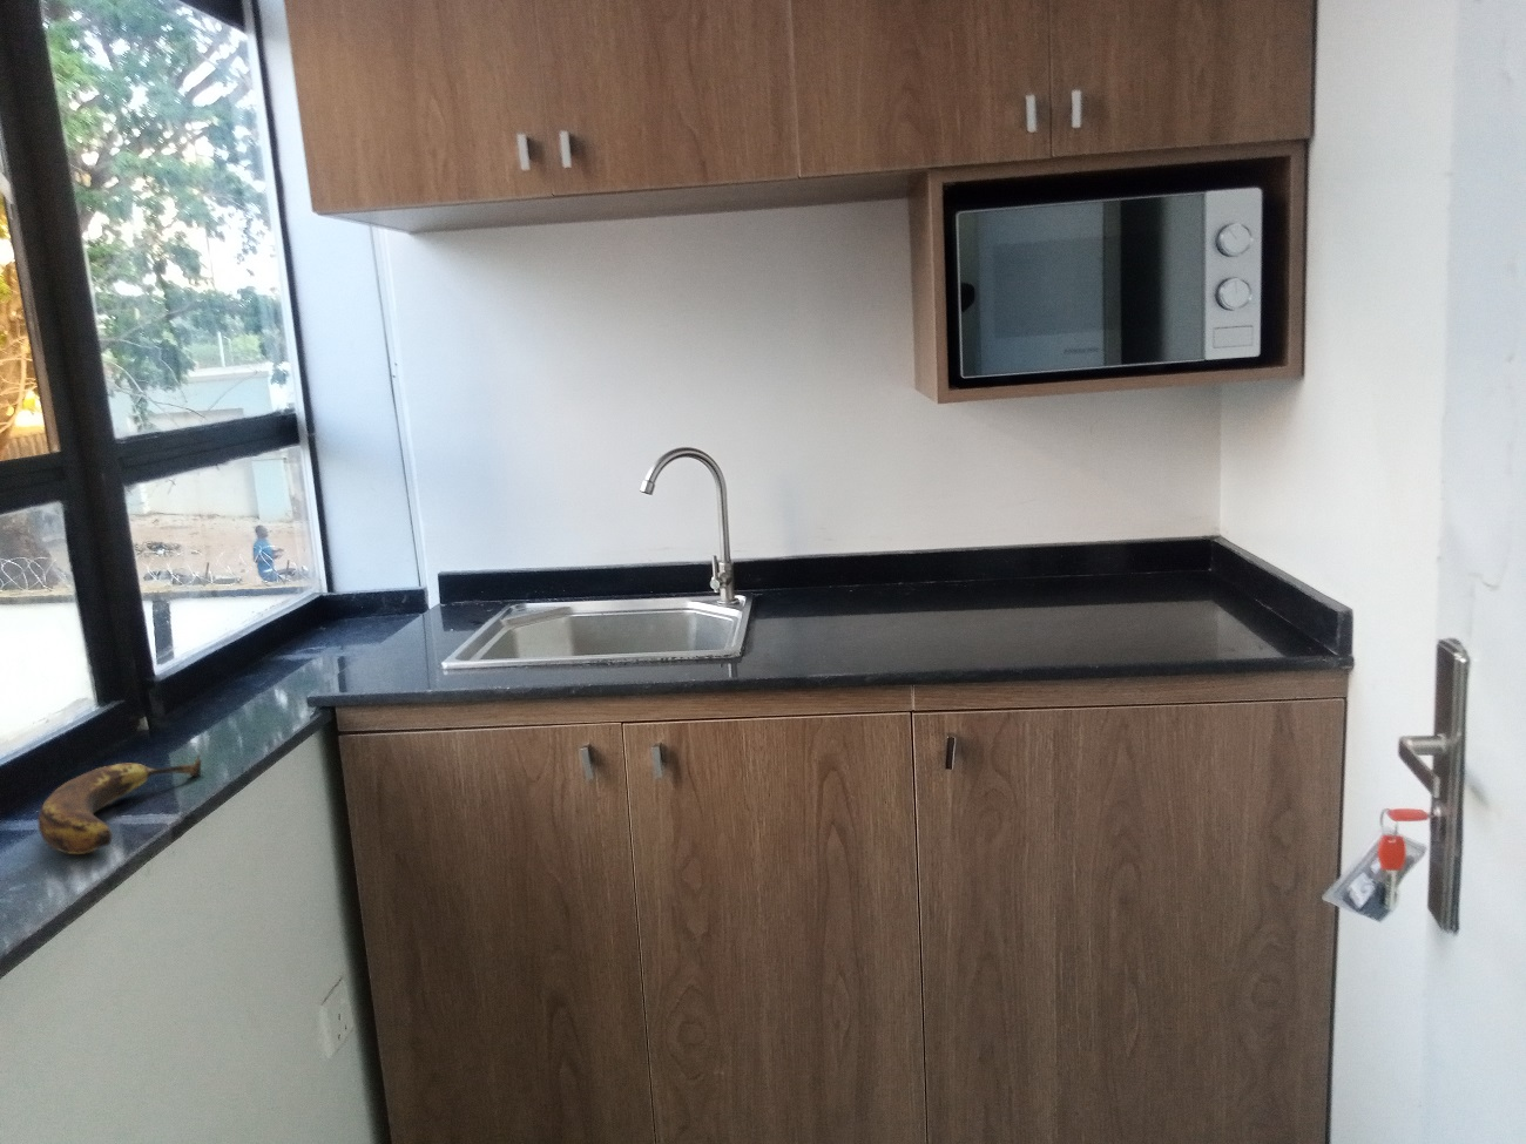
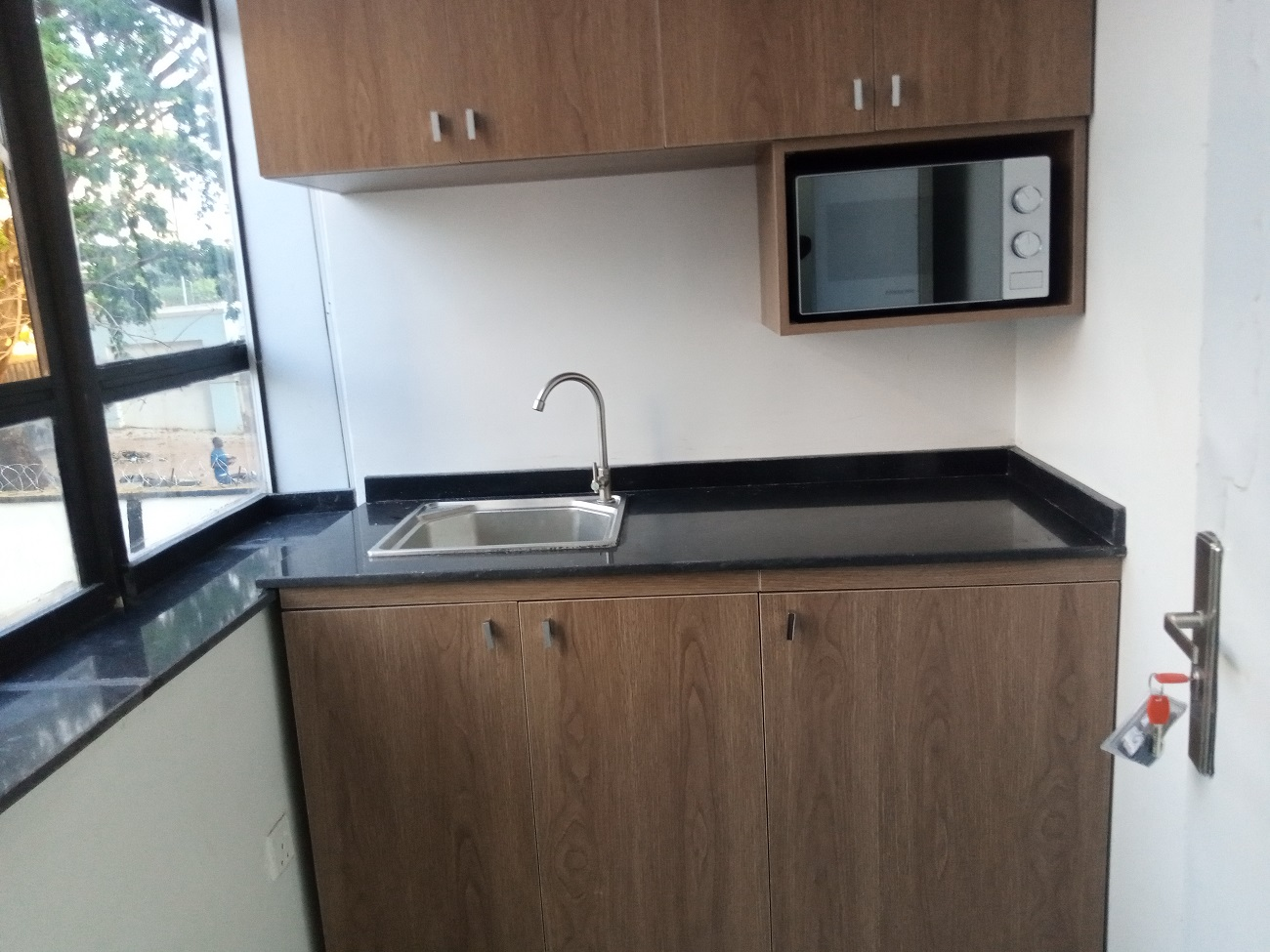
- banana [36,753,202,856]
